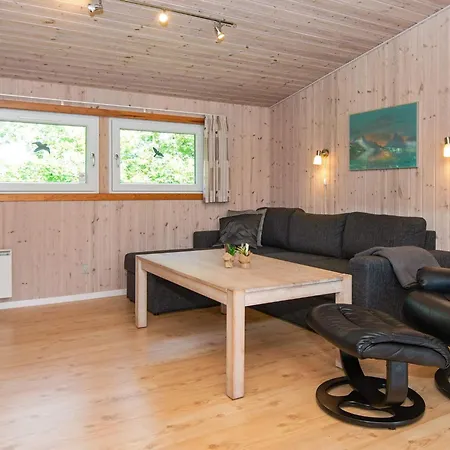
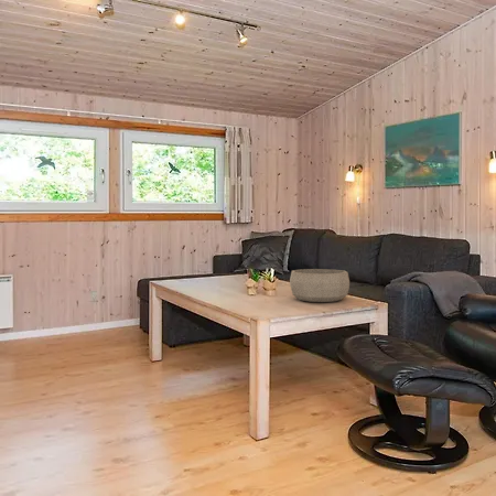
+ decorative bowl [289,268,351,303]
